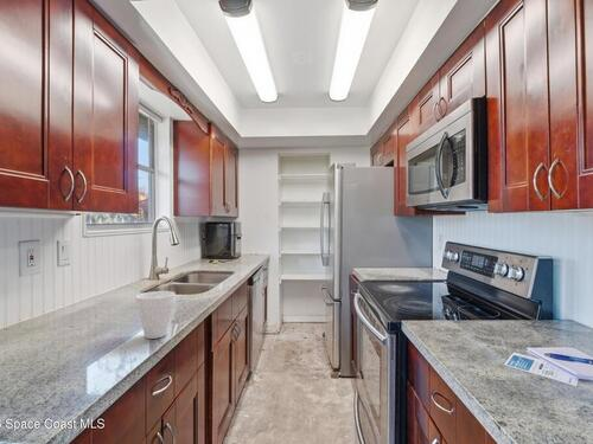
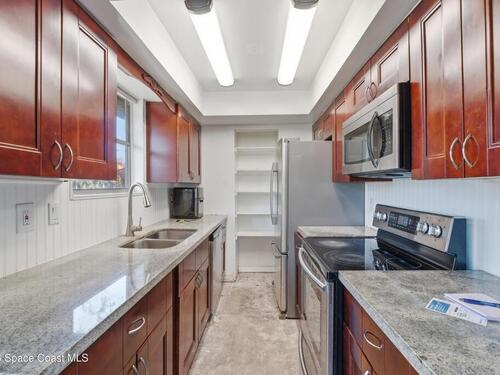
- cup [134,290,177,340]
